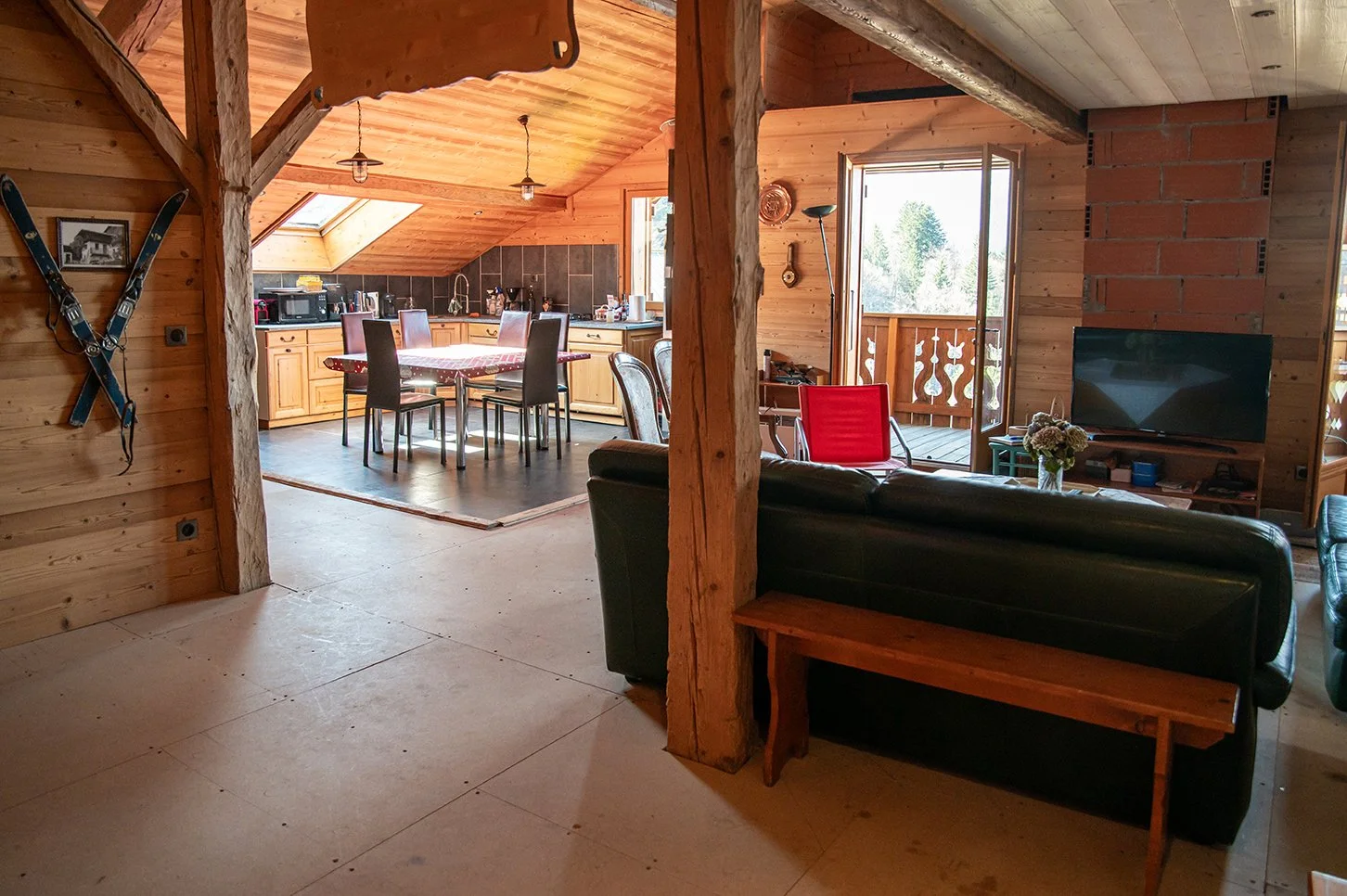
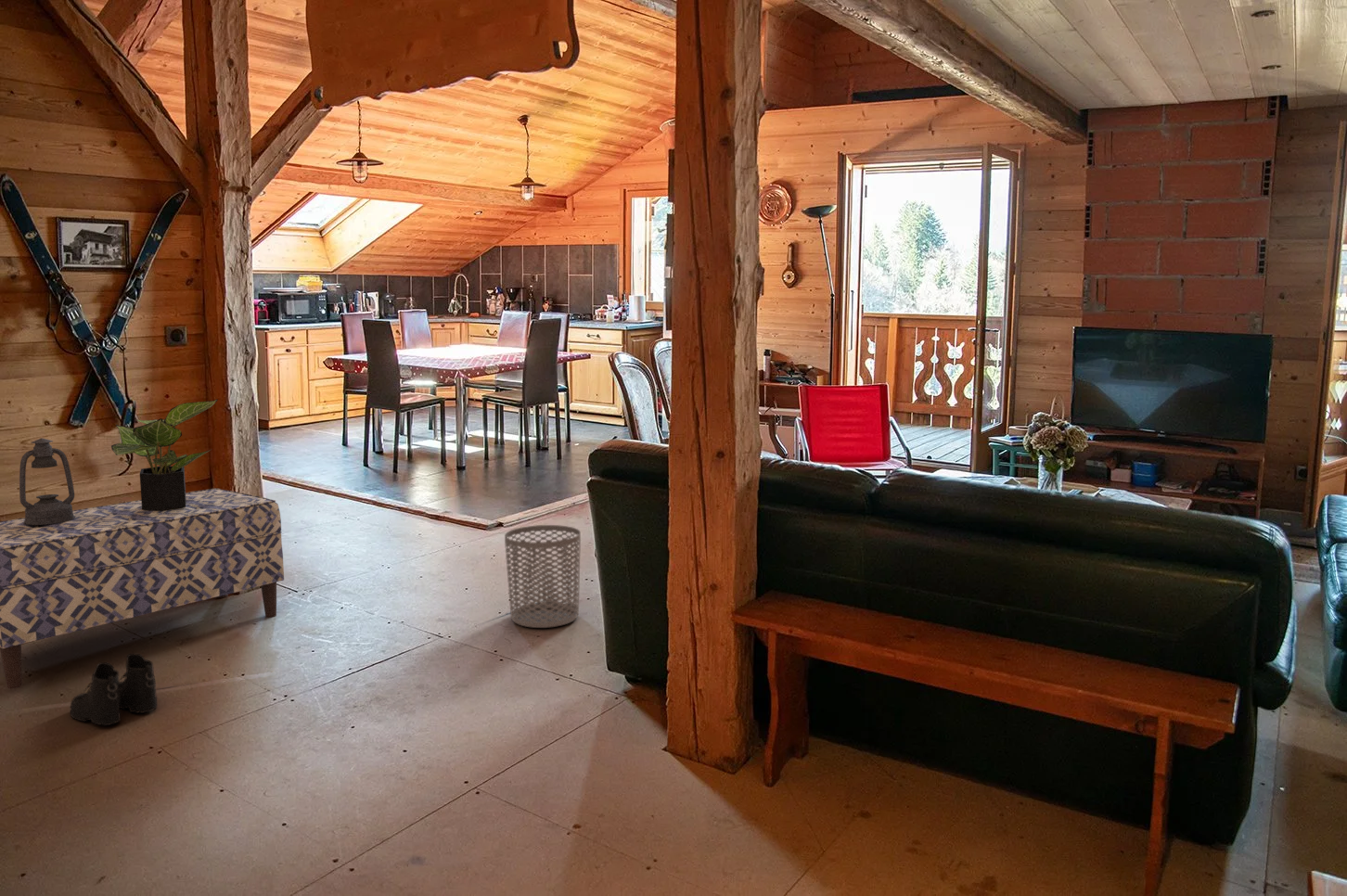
+ boots [70,653,158,726]
+ lantern [19,437,75,525]
+ waste bin [504,524,582,629]
+ bench [0,488,285,690]
+ potted plant [110,398,219,511]
